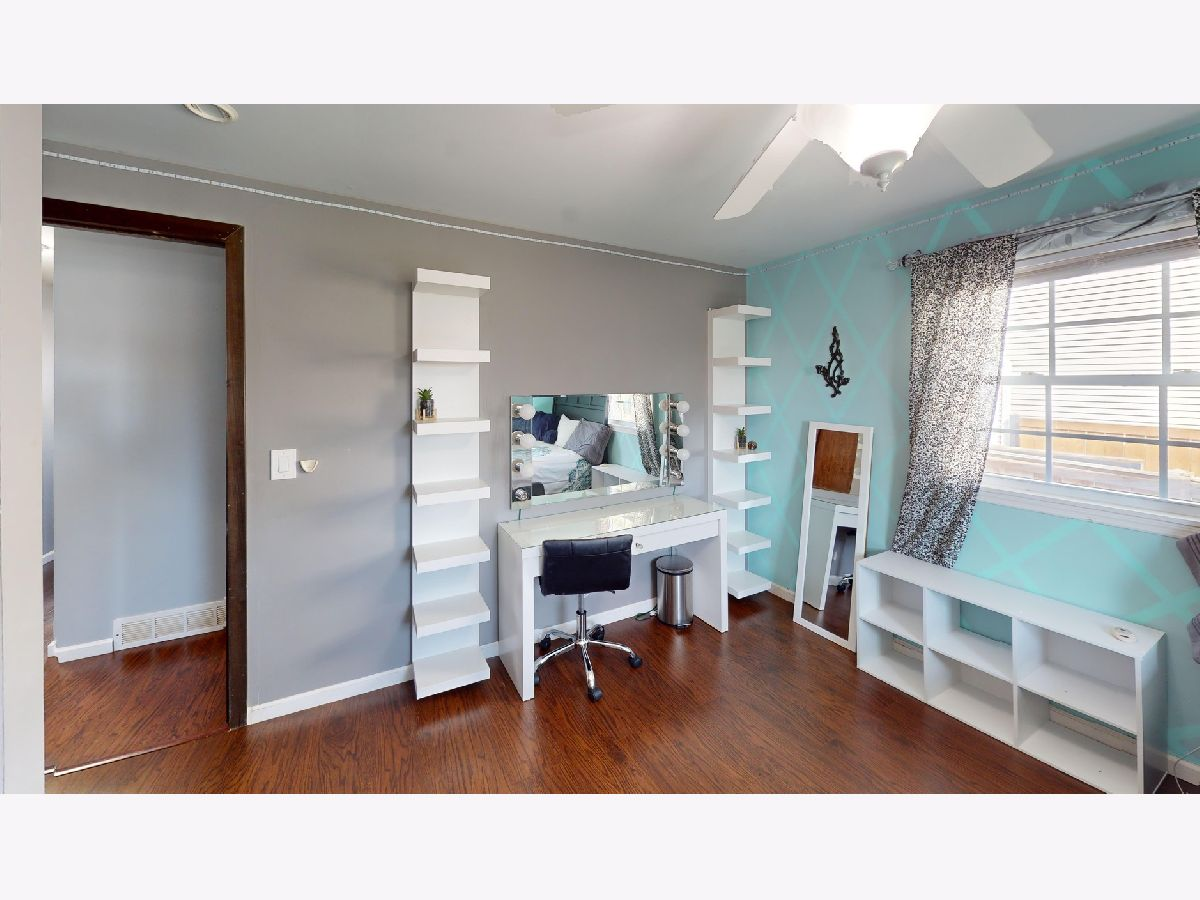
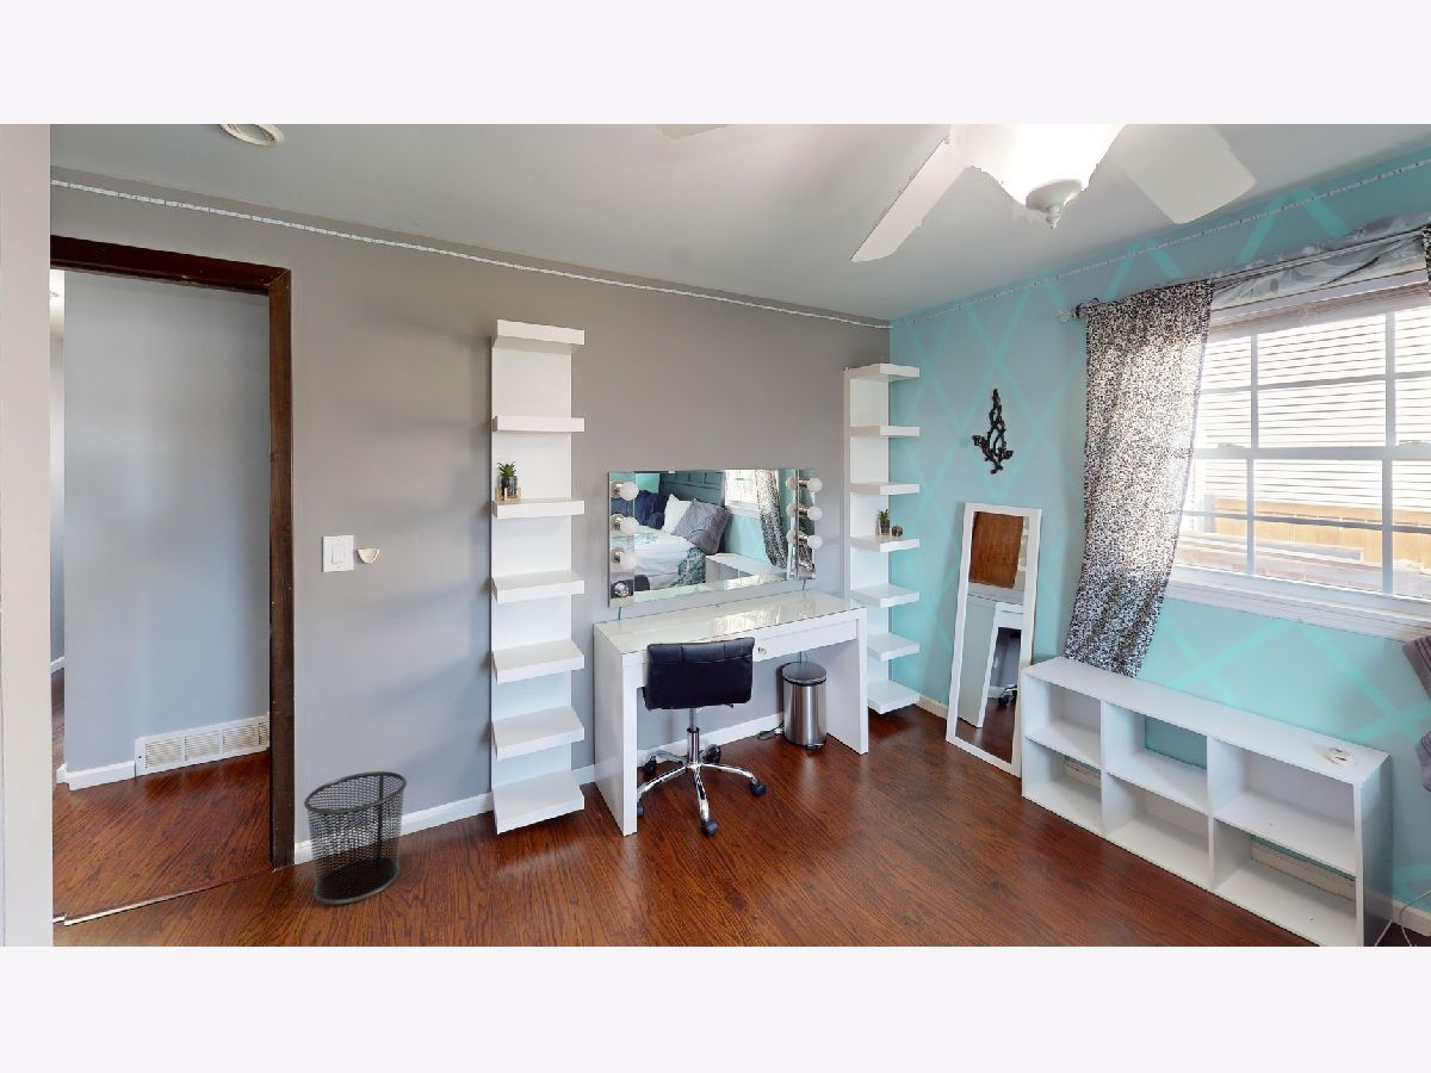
+ waste bin [303,770,408,905]
